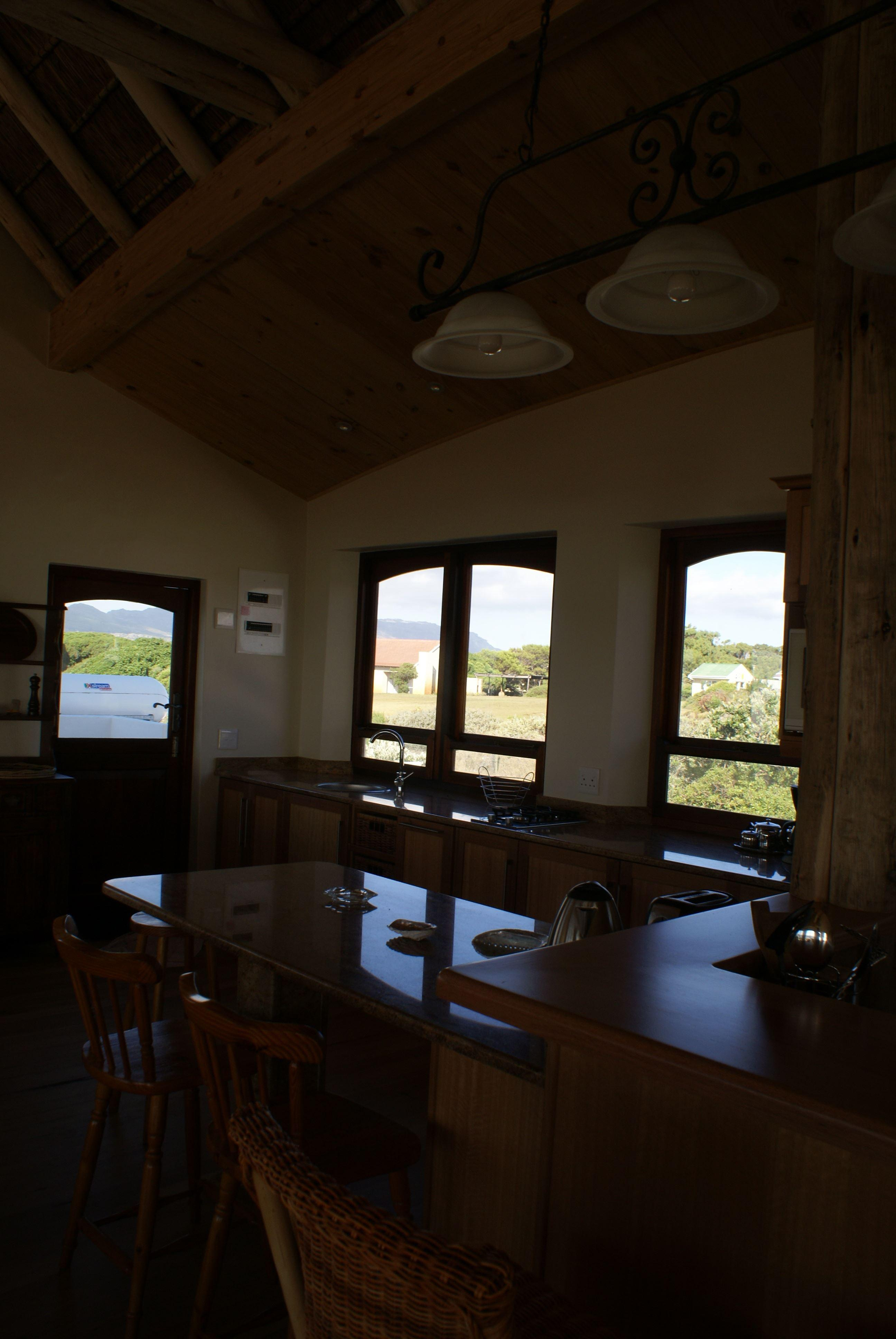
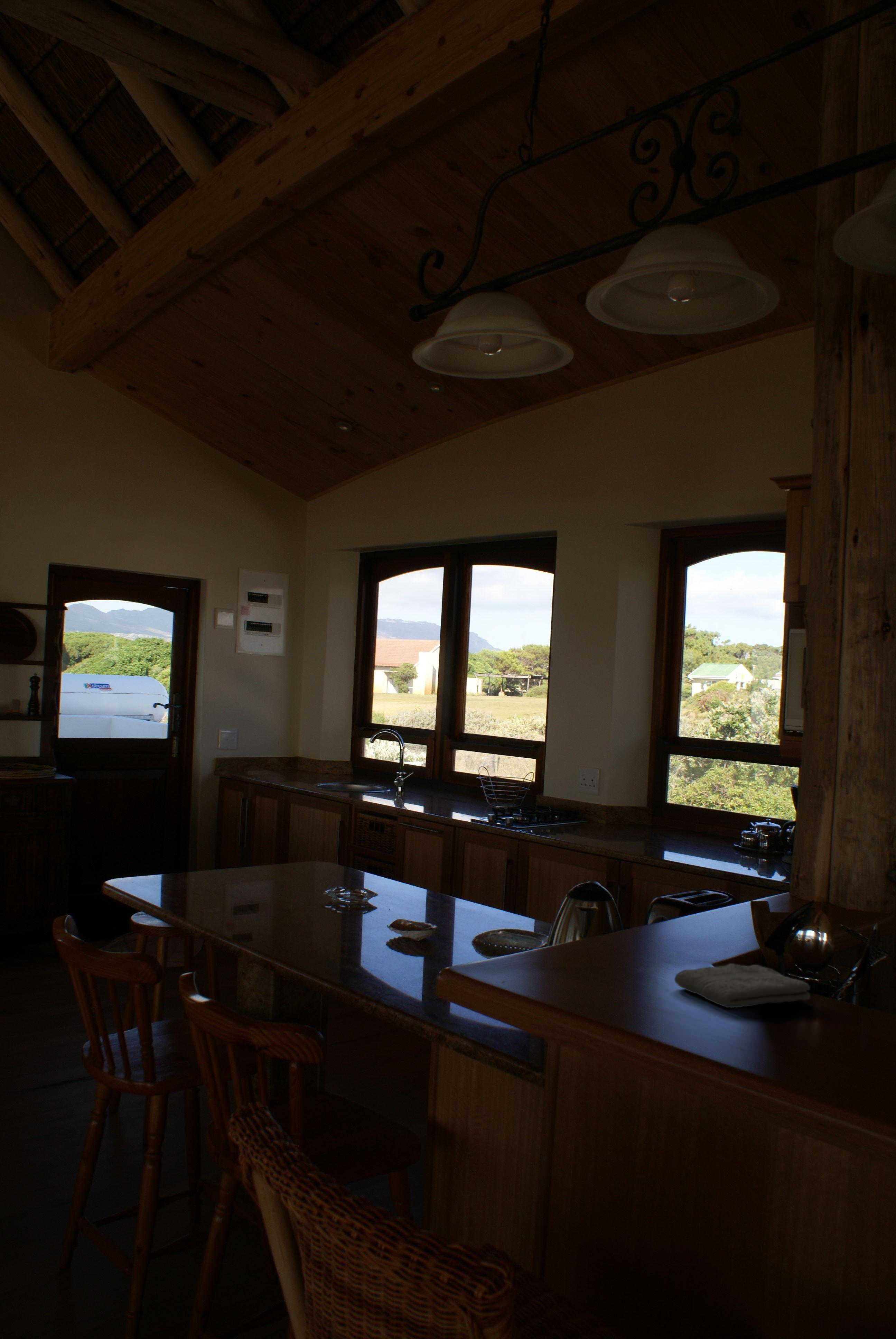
+ washcloth [674,963,811,1008]
